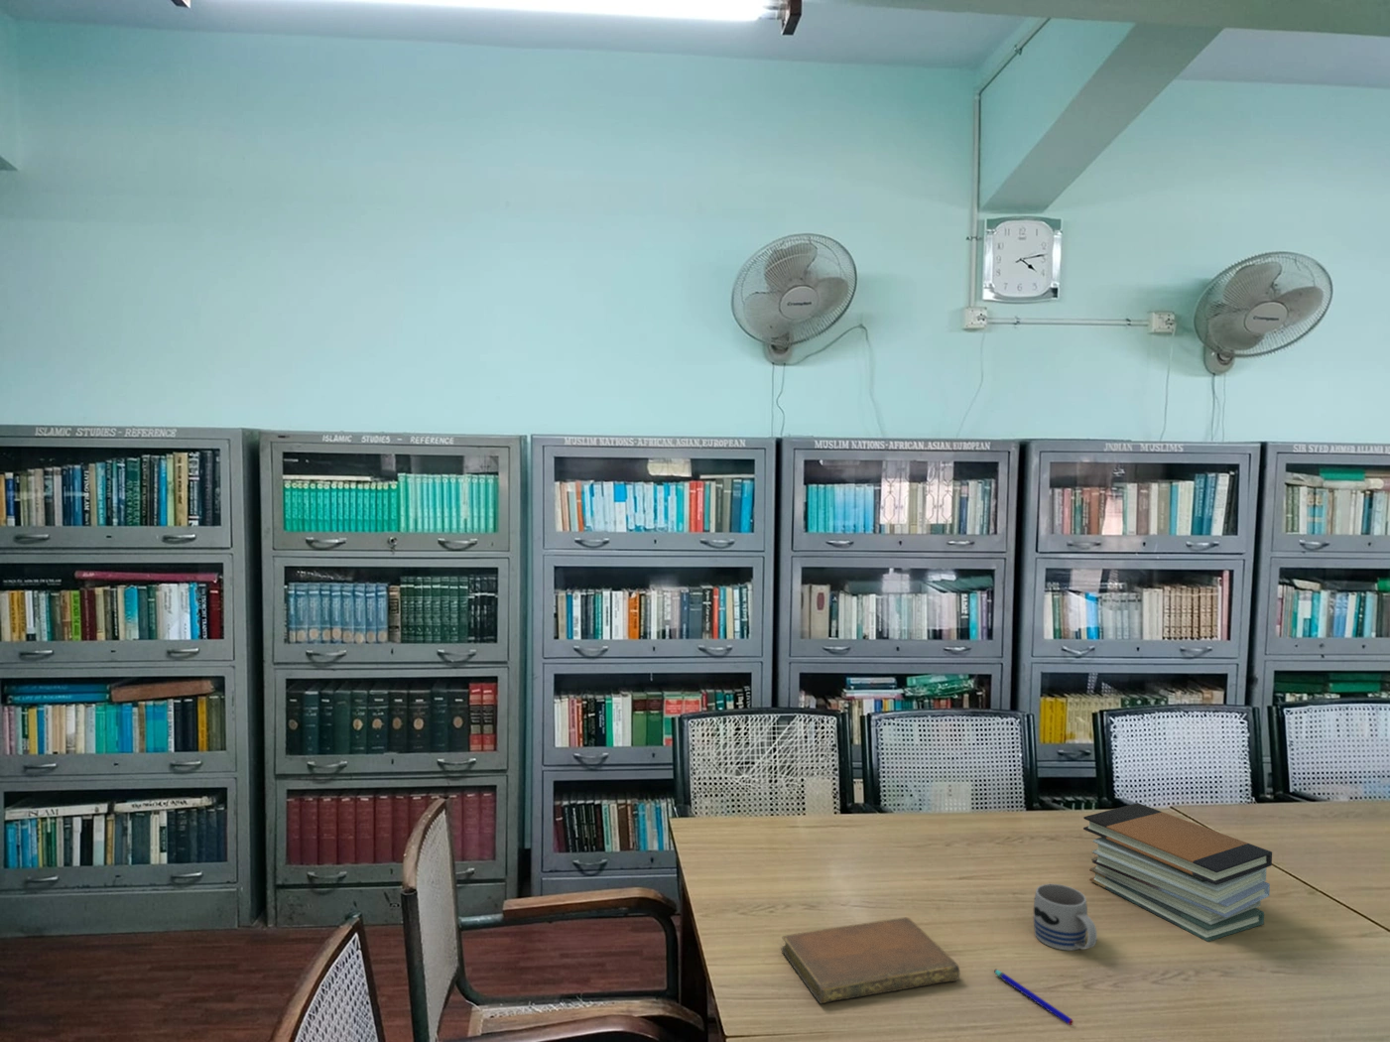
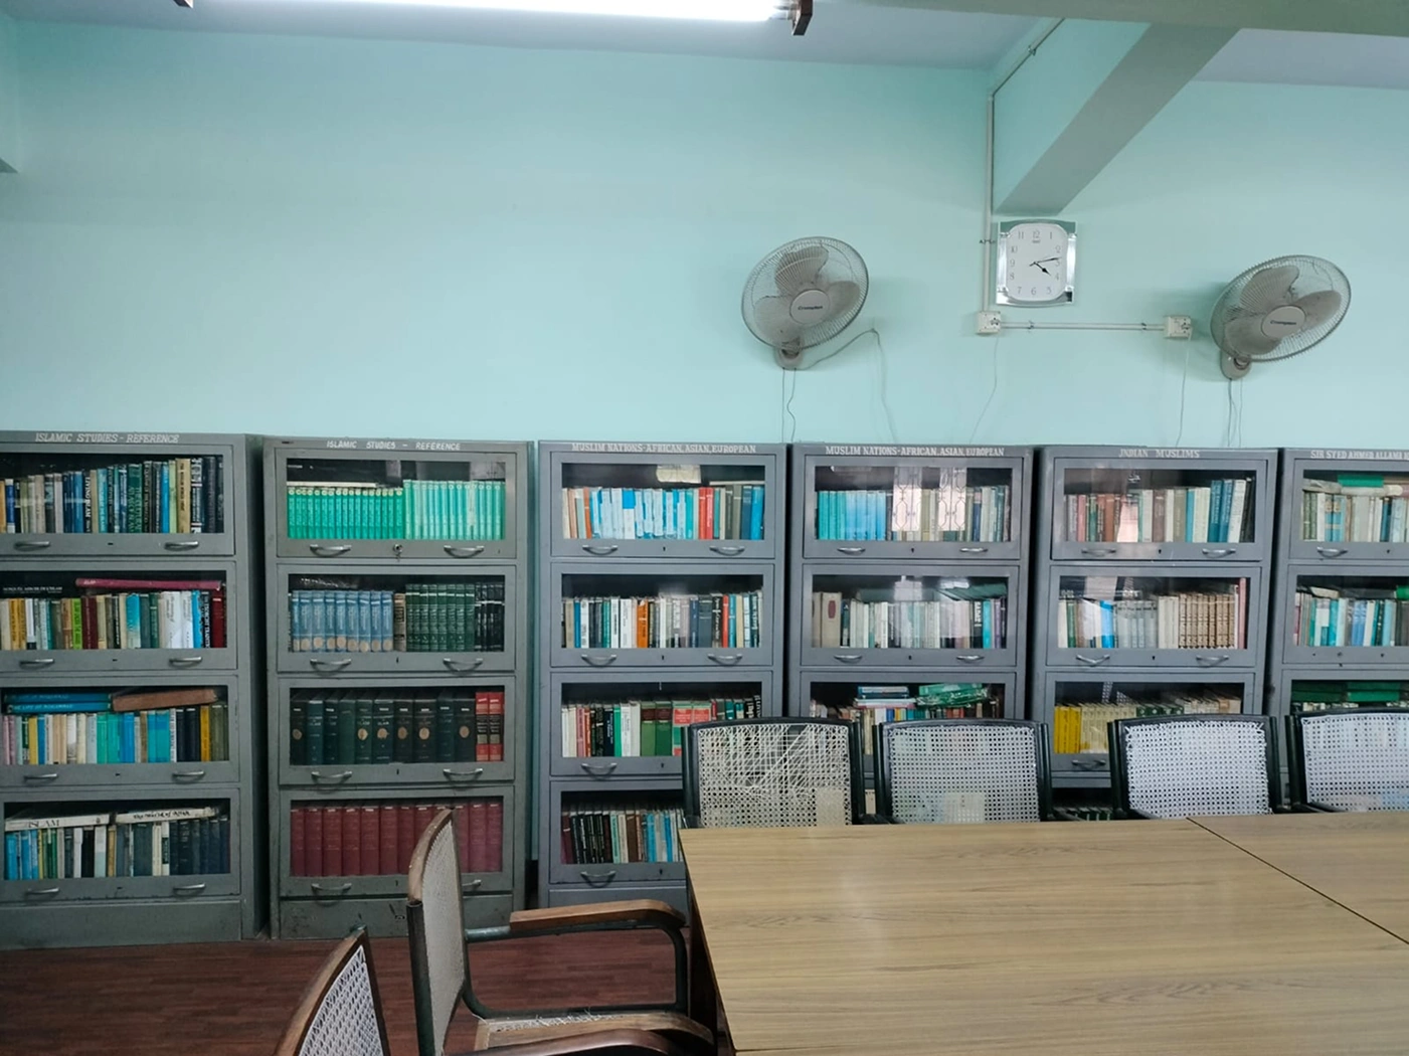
- pen [993,969,1075,1026]
- notebook [780,916,960,1005]
- book stack [1082,802,1273,942]
- mug [1033,883,1098,951]
